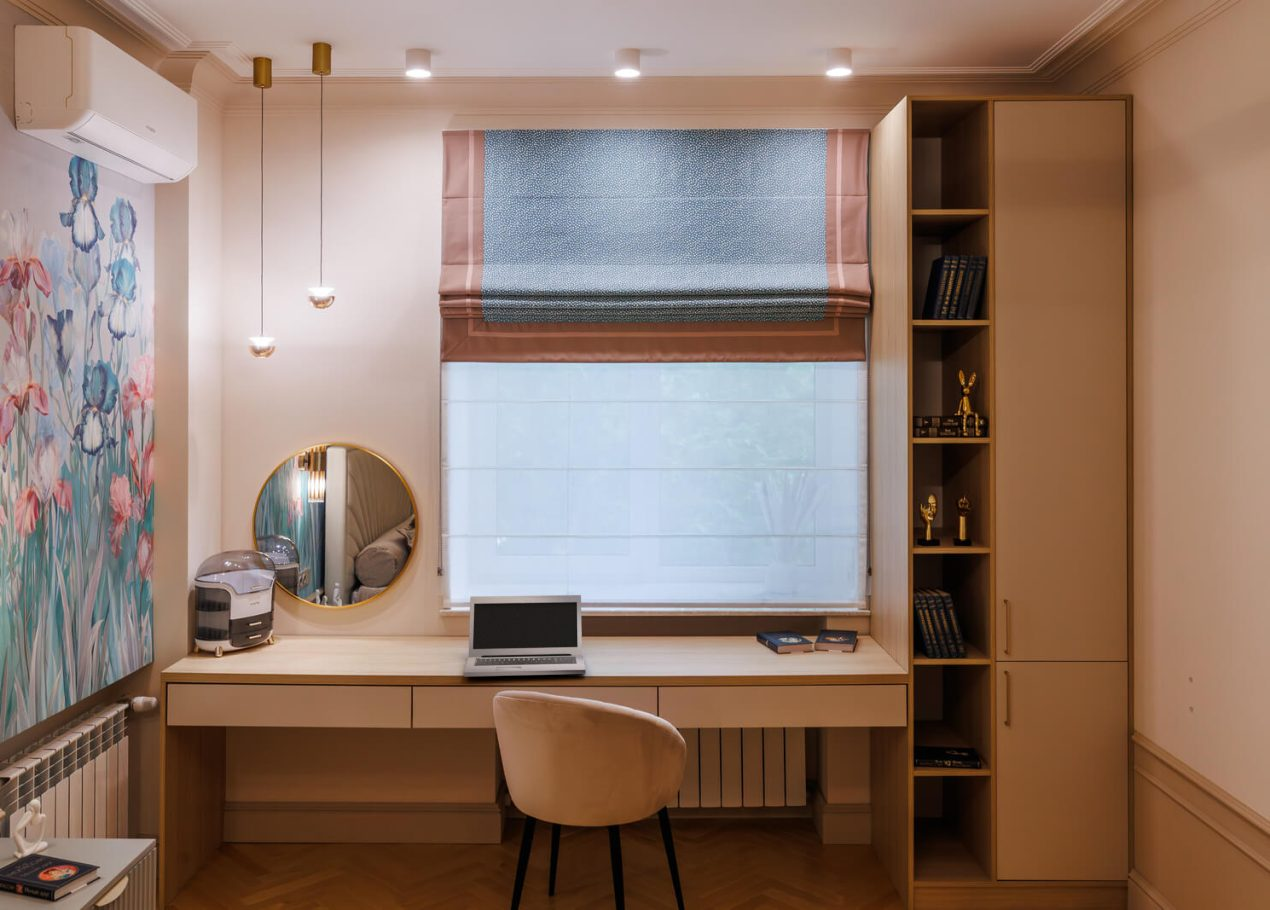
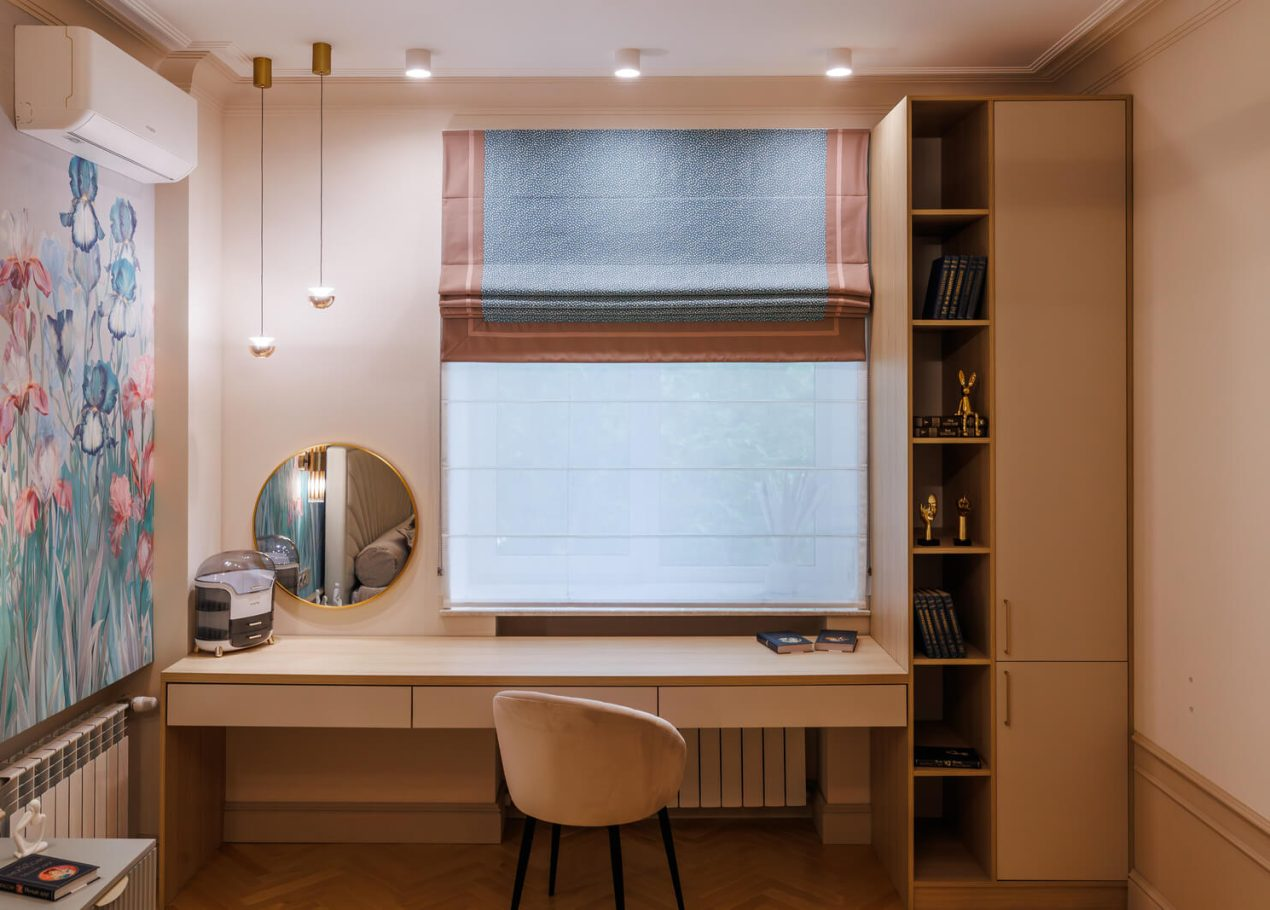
- laptop [463,594,587,678]
